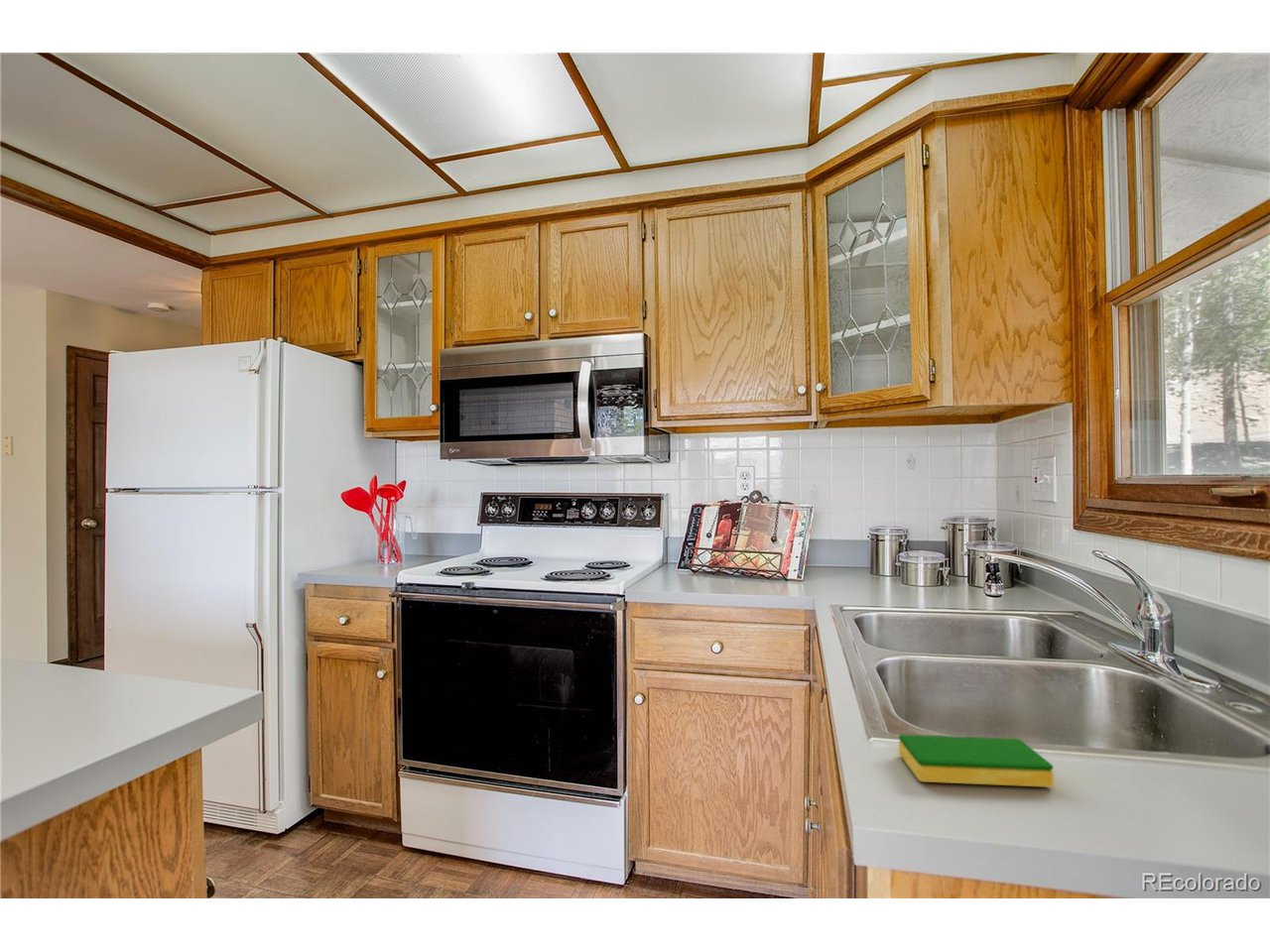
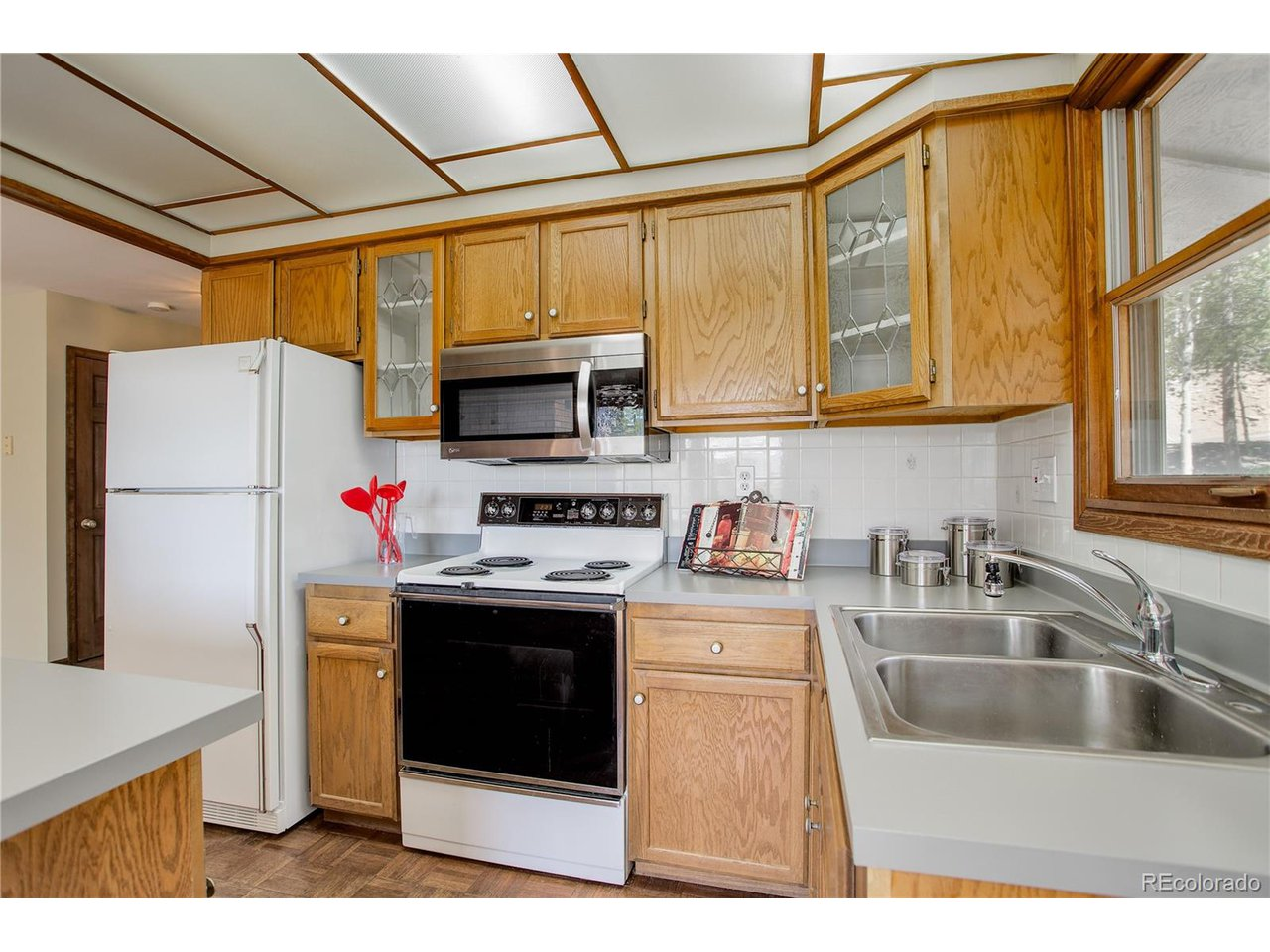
- dish sponge [898,734,1054,788]
